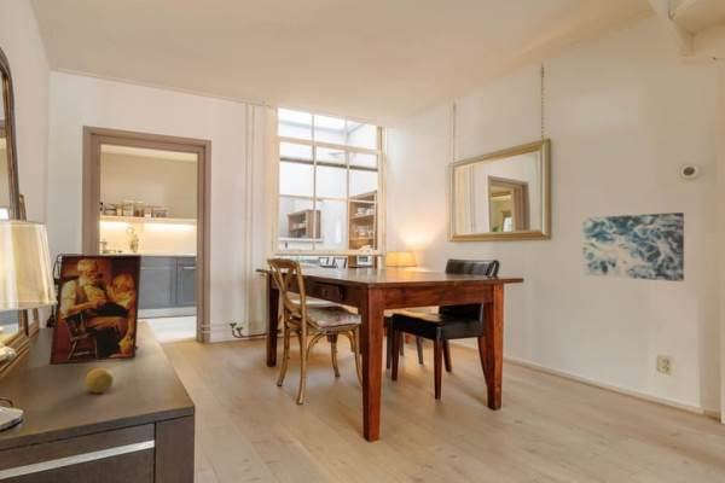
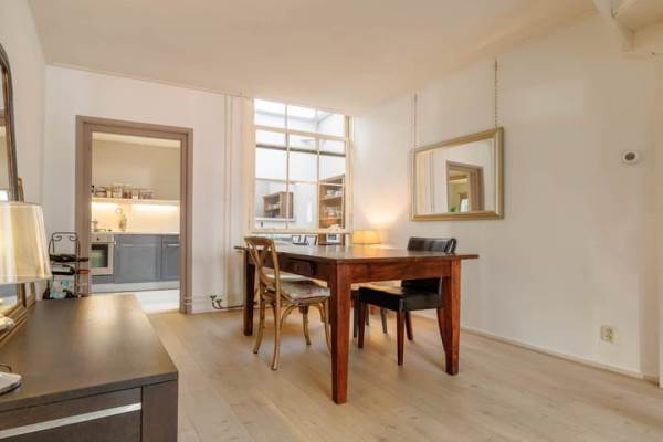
- wall art [581,211,685,283]
- picture frame [48,254,143,365]
- decorative egg [83,366,115,394]
